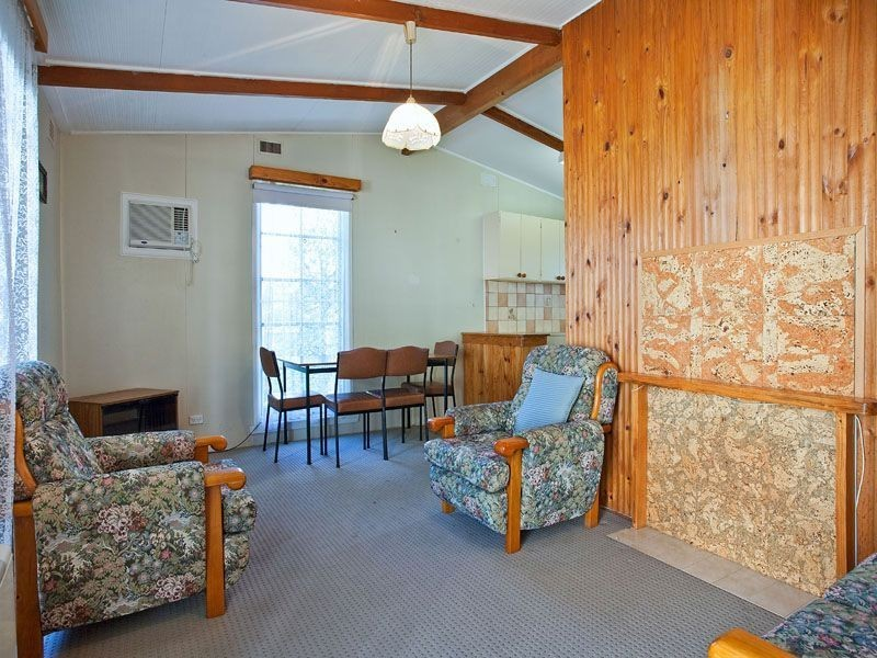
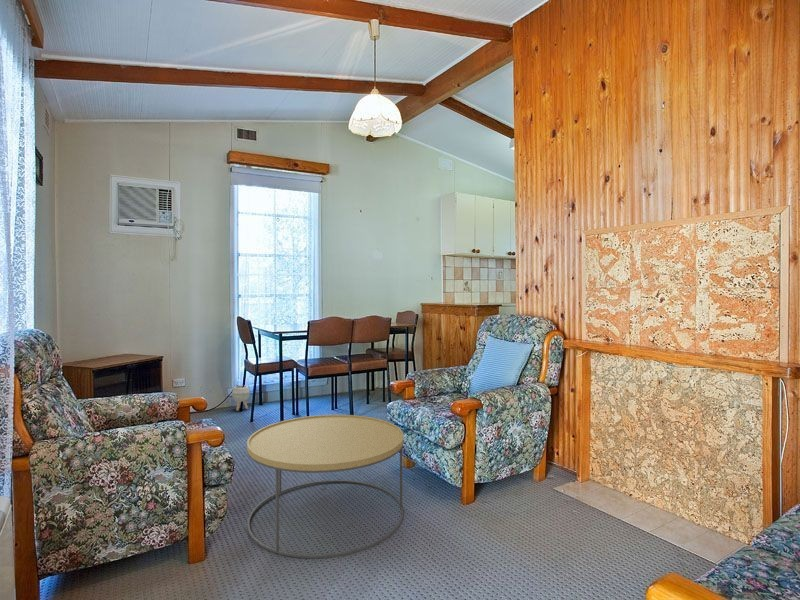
+ coffee table [246,414,405,559]
+ planter [231,384,251,412]
